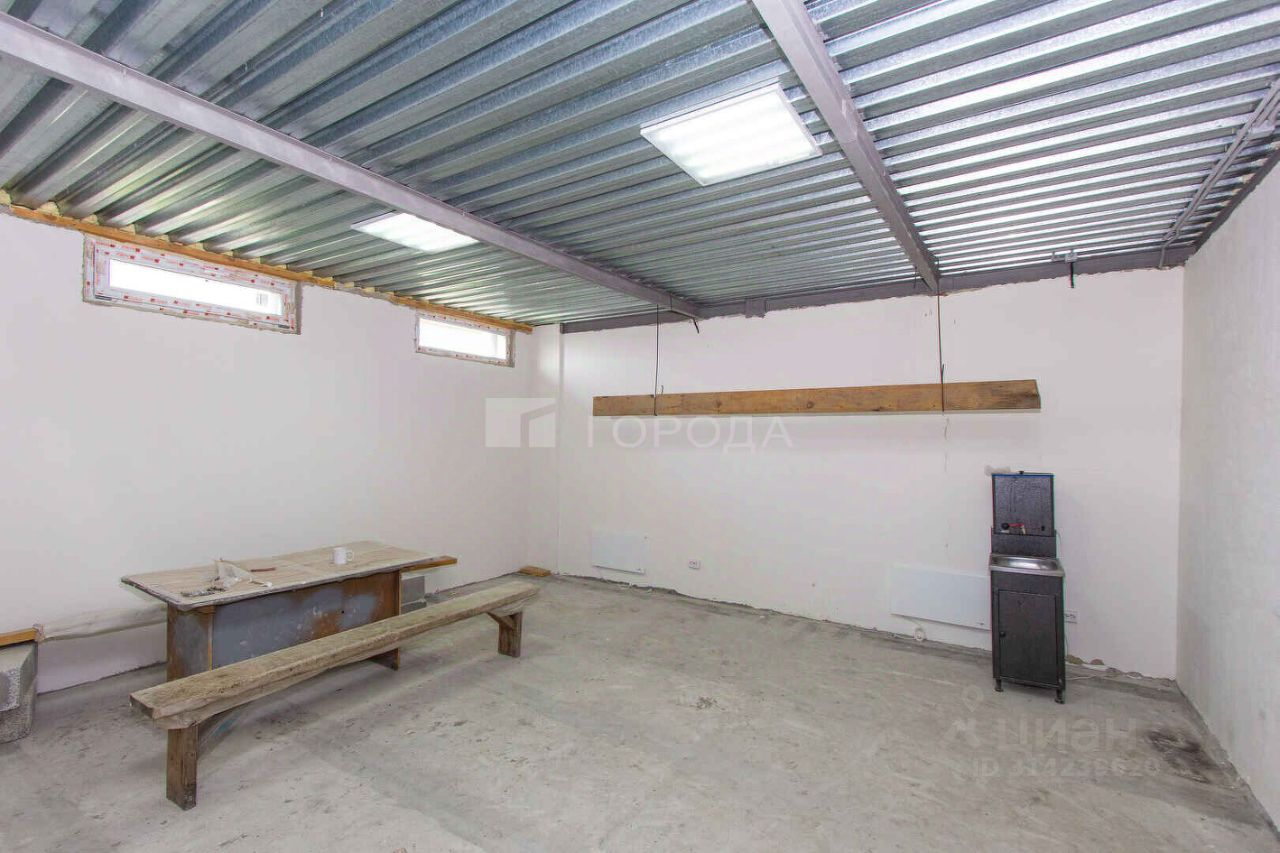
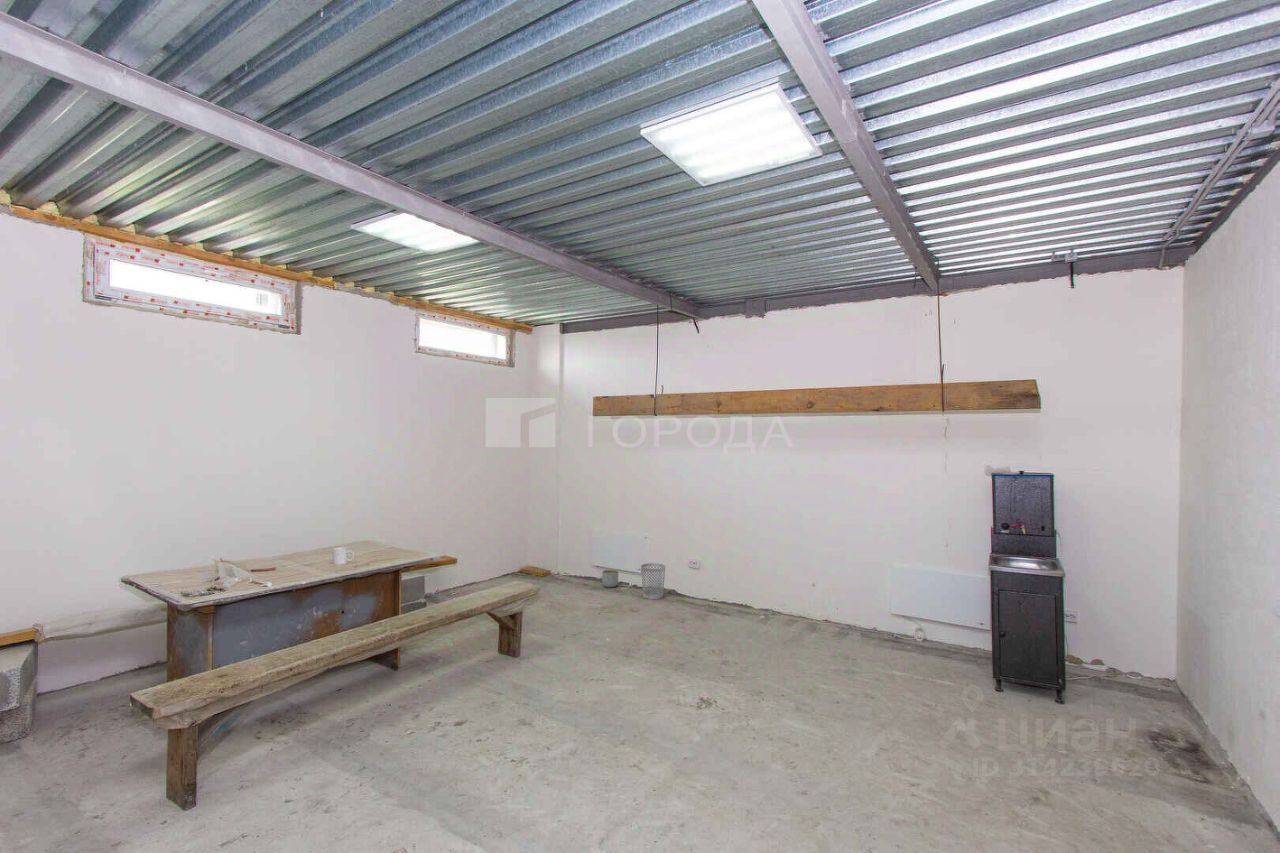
+ planter [601,569,619,588]
+ wastebasket [640,562,666,600]
